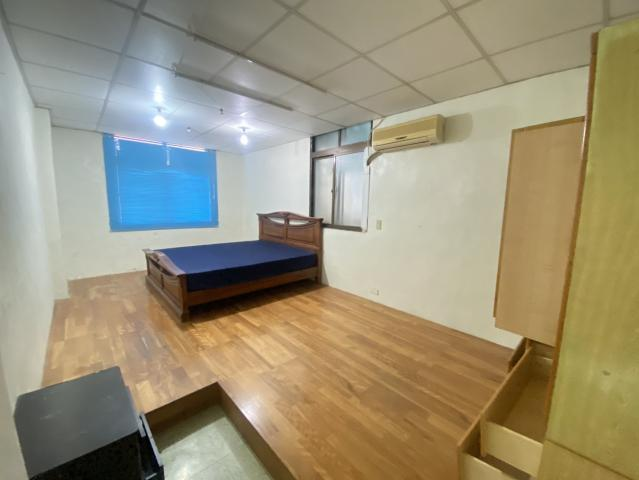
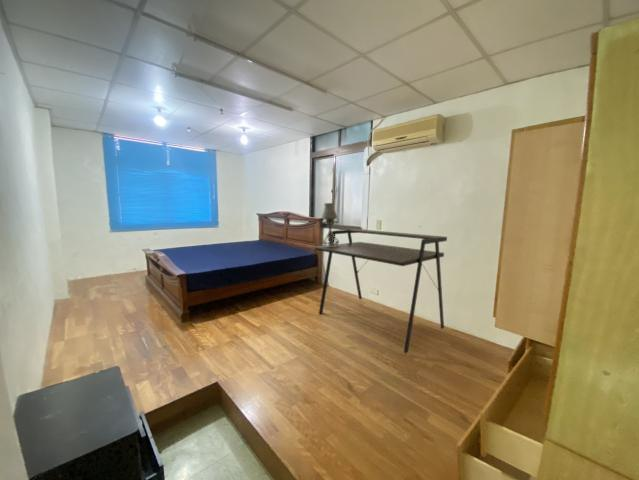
+ table lamp [320,202,341,247]
+ desk [313,228,448,354]
